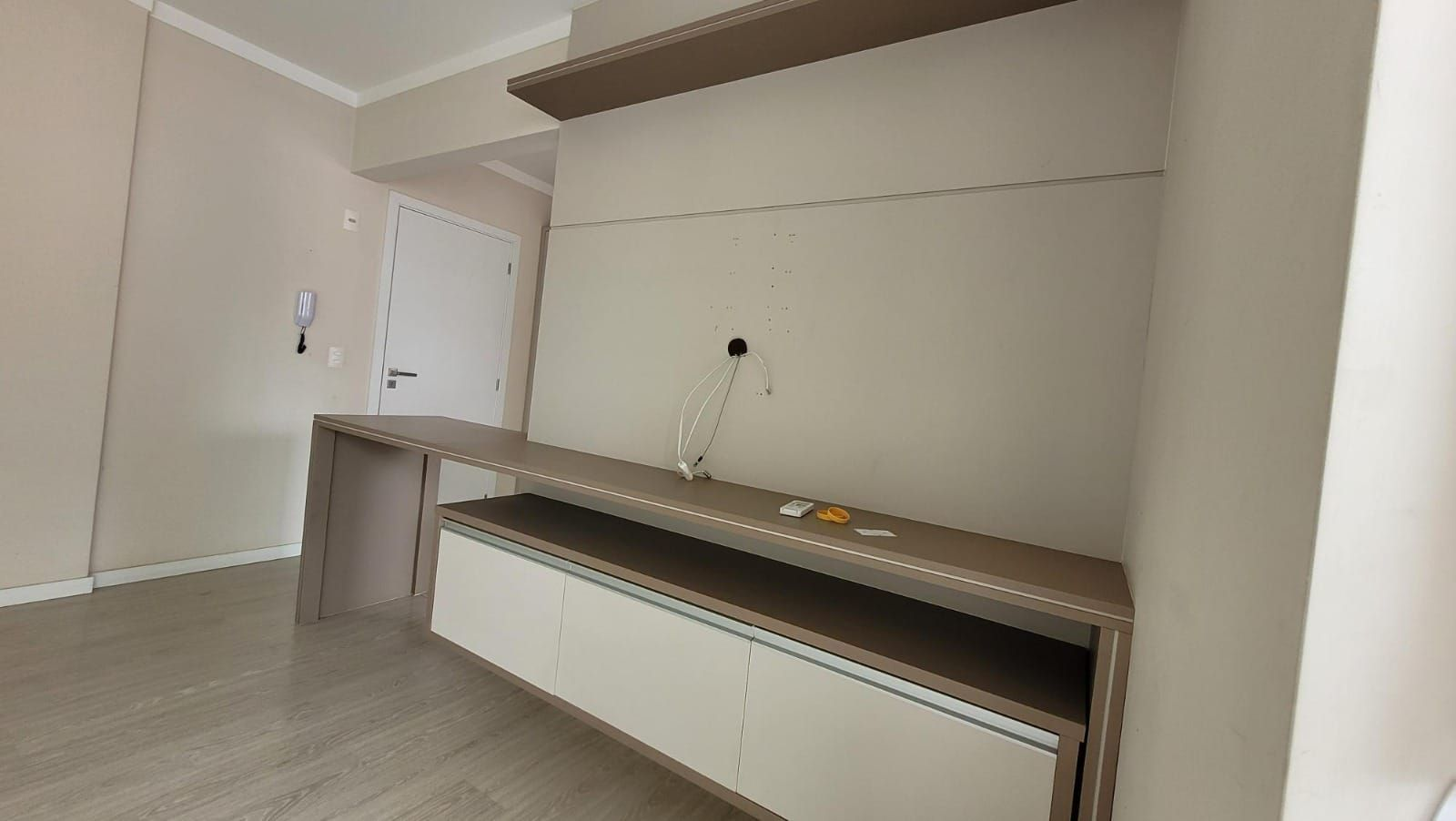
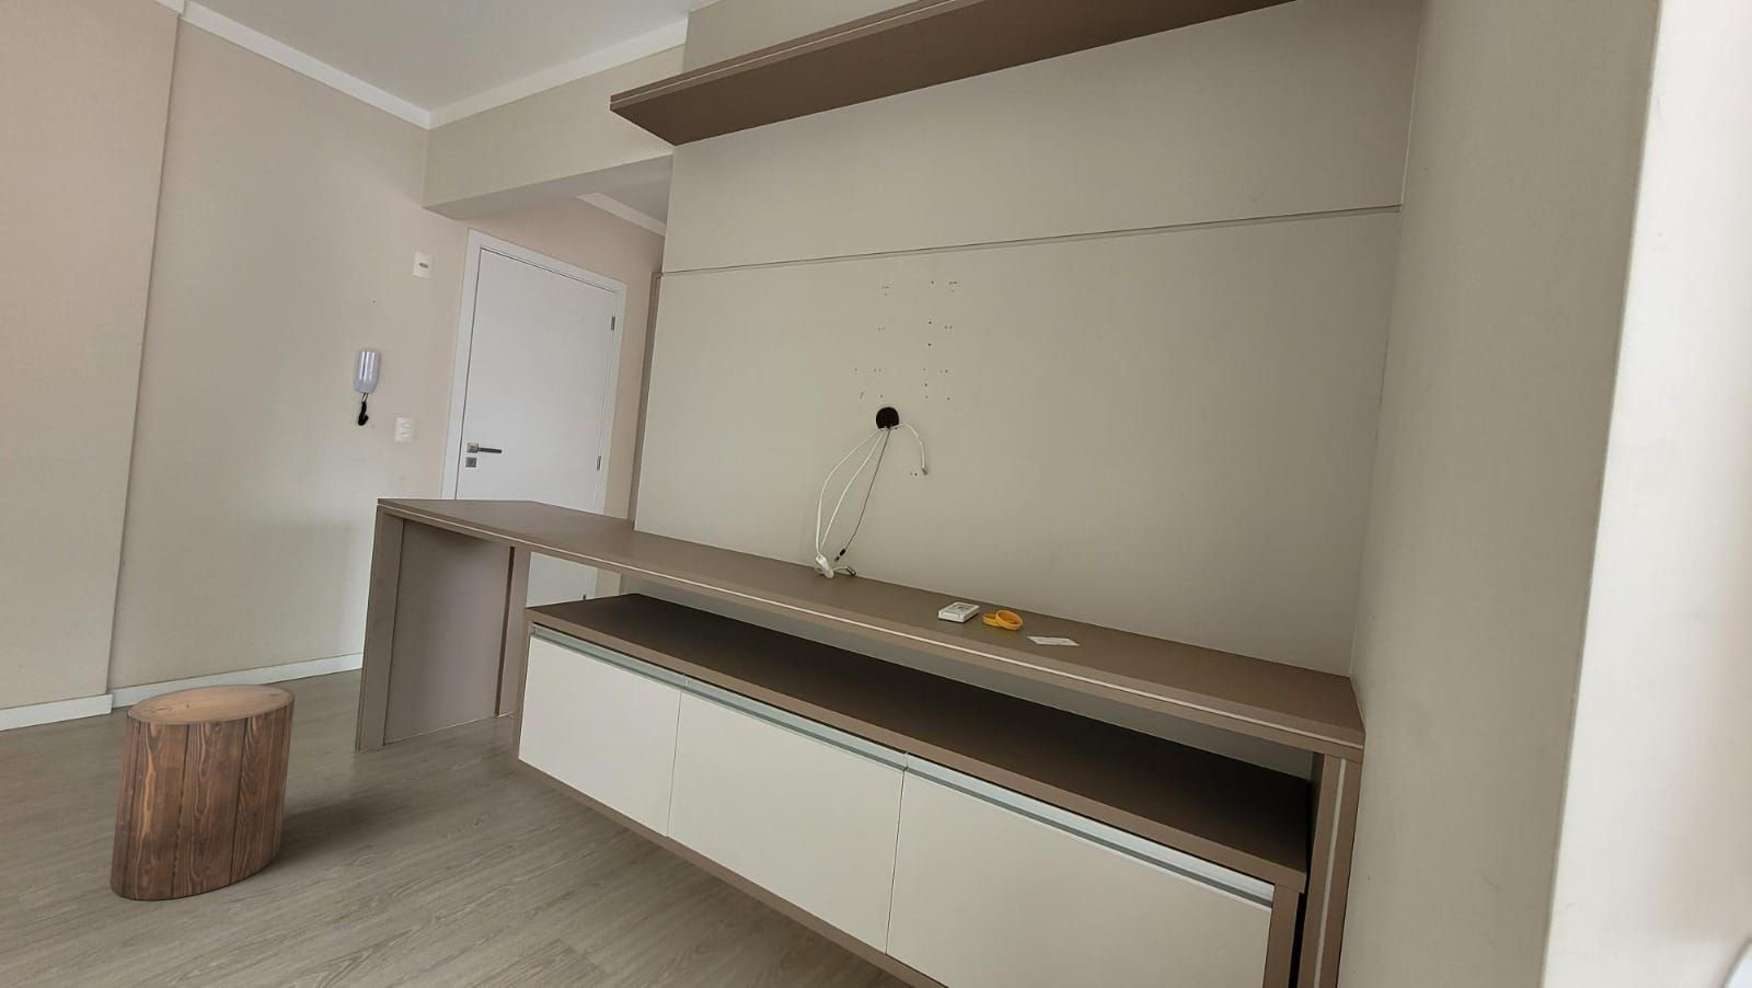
+ stool [110,684,296,901]
